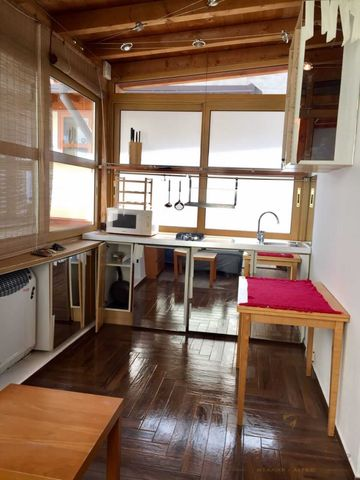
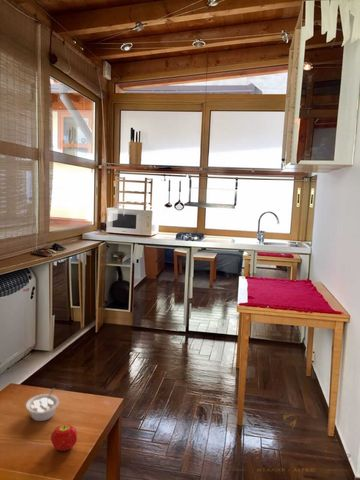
+ legume [25,388,60,422]
+ fruit [50,423,78,452]
